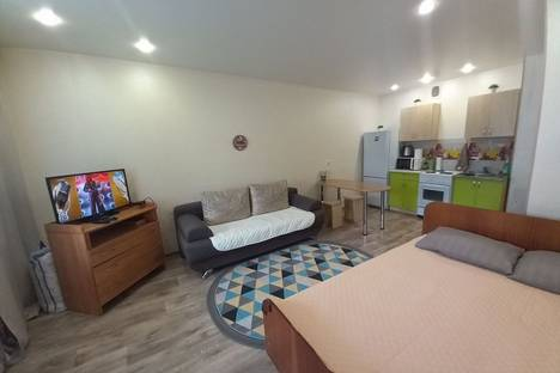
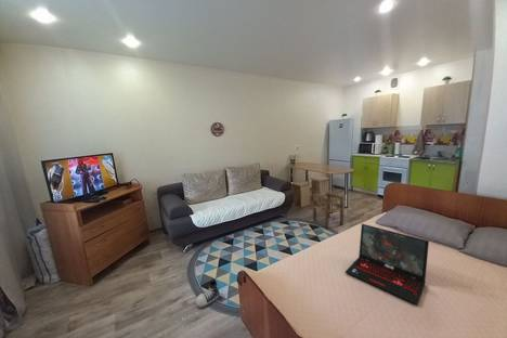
+ laptop [344,223,430,306]
+ stool [312,191,344,230]
+ shoe [195,280,220,309]
